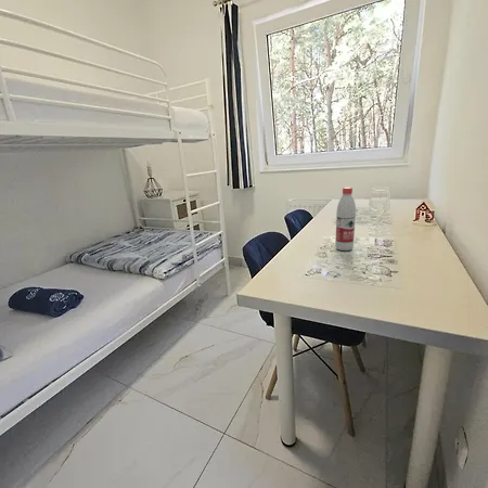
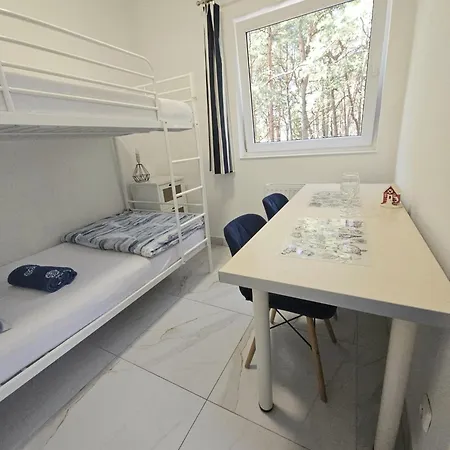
- water bottle [334,187,357,252]
